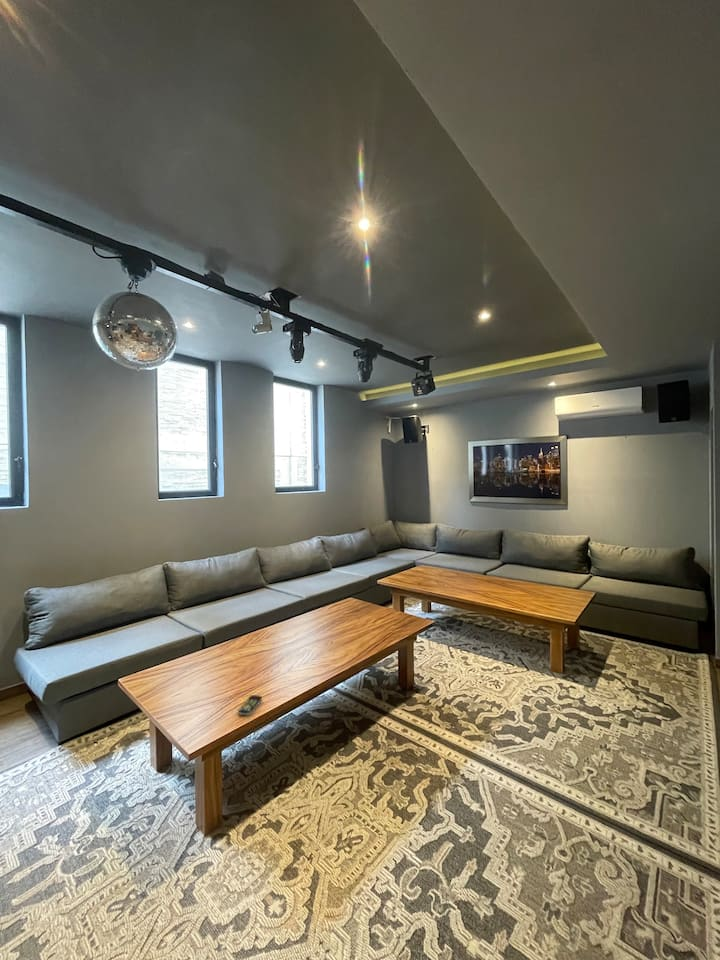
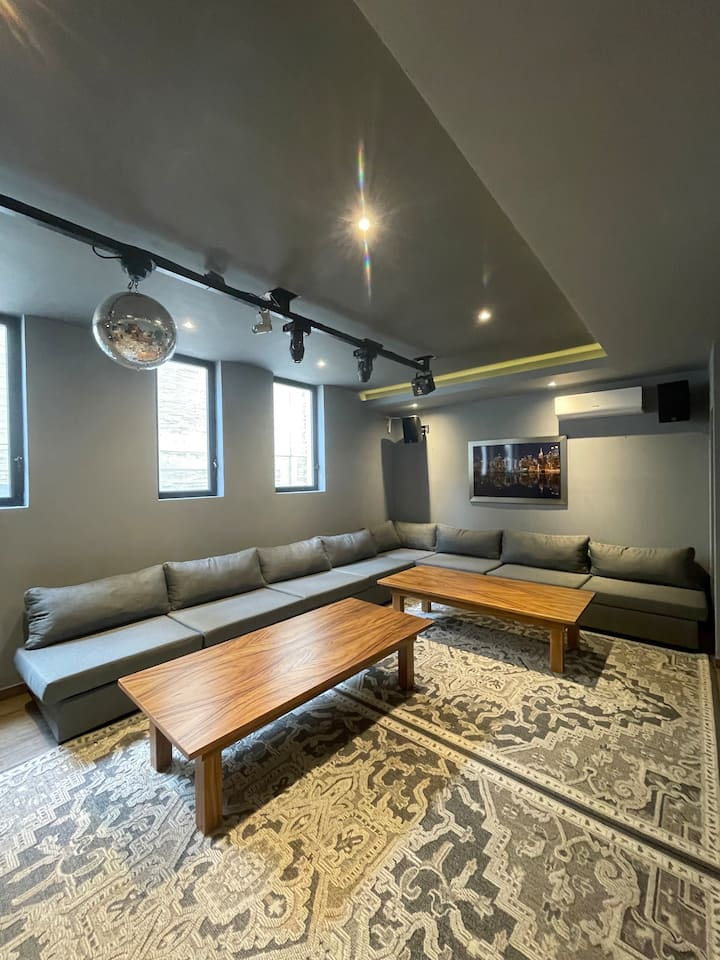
- remote control [237,694,263,716]
